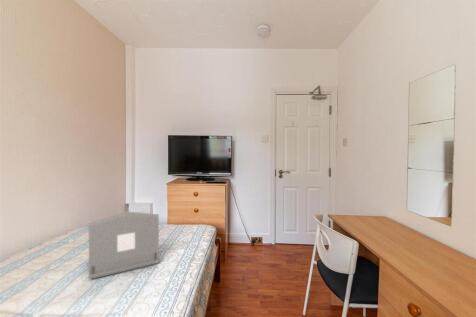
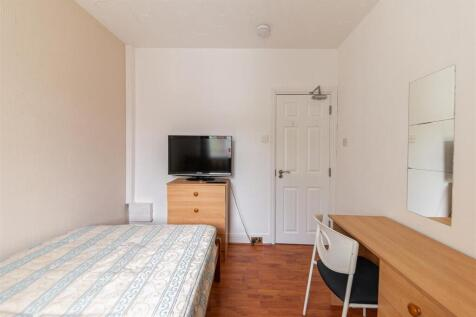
- laptop [88,211,160,280]
